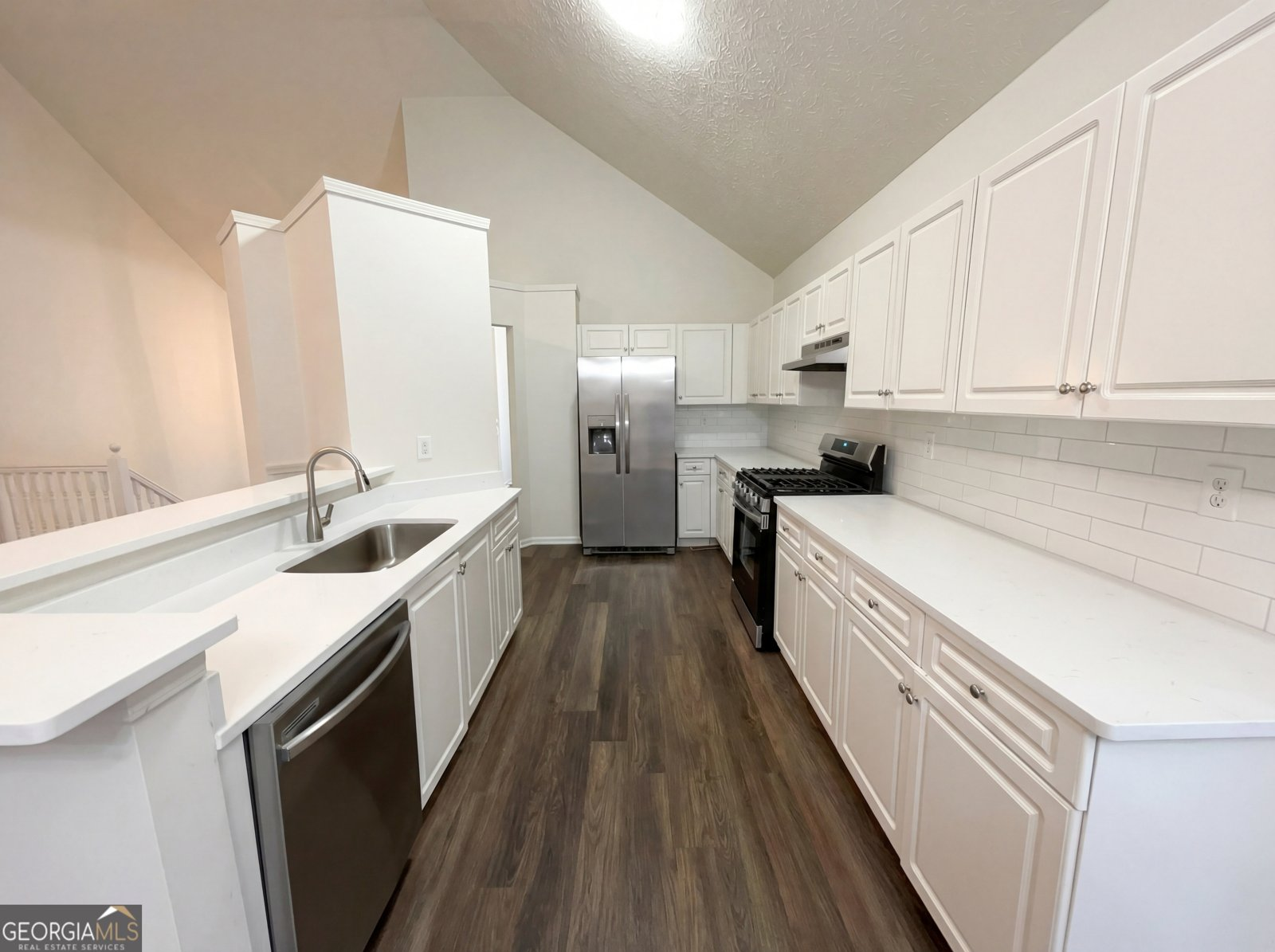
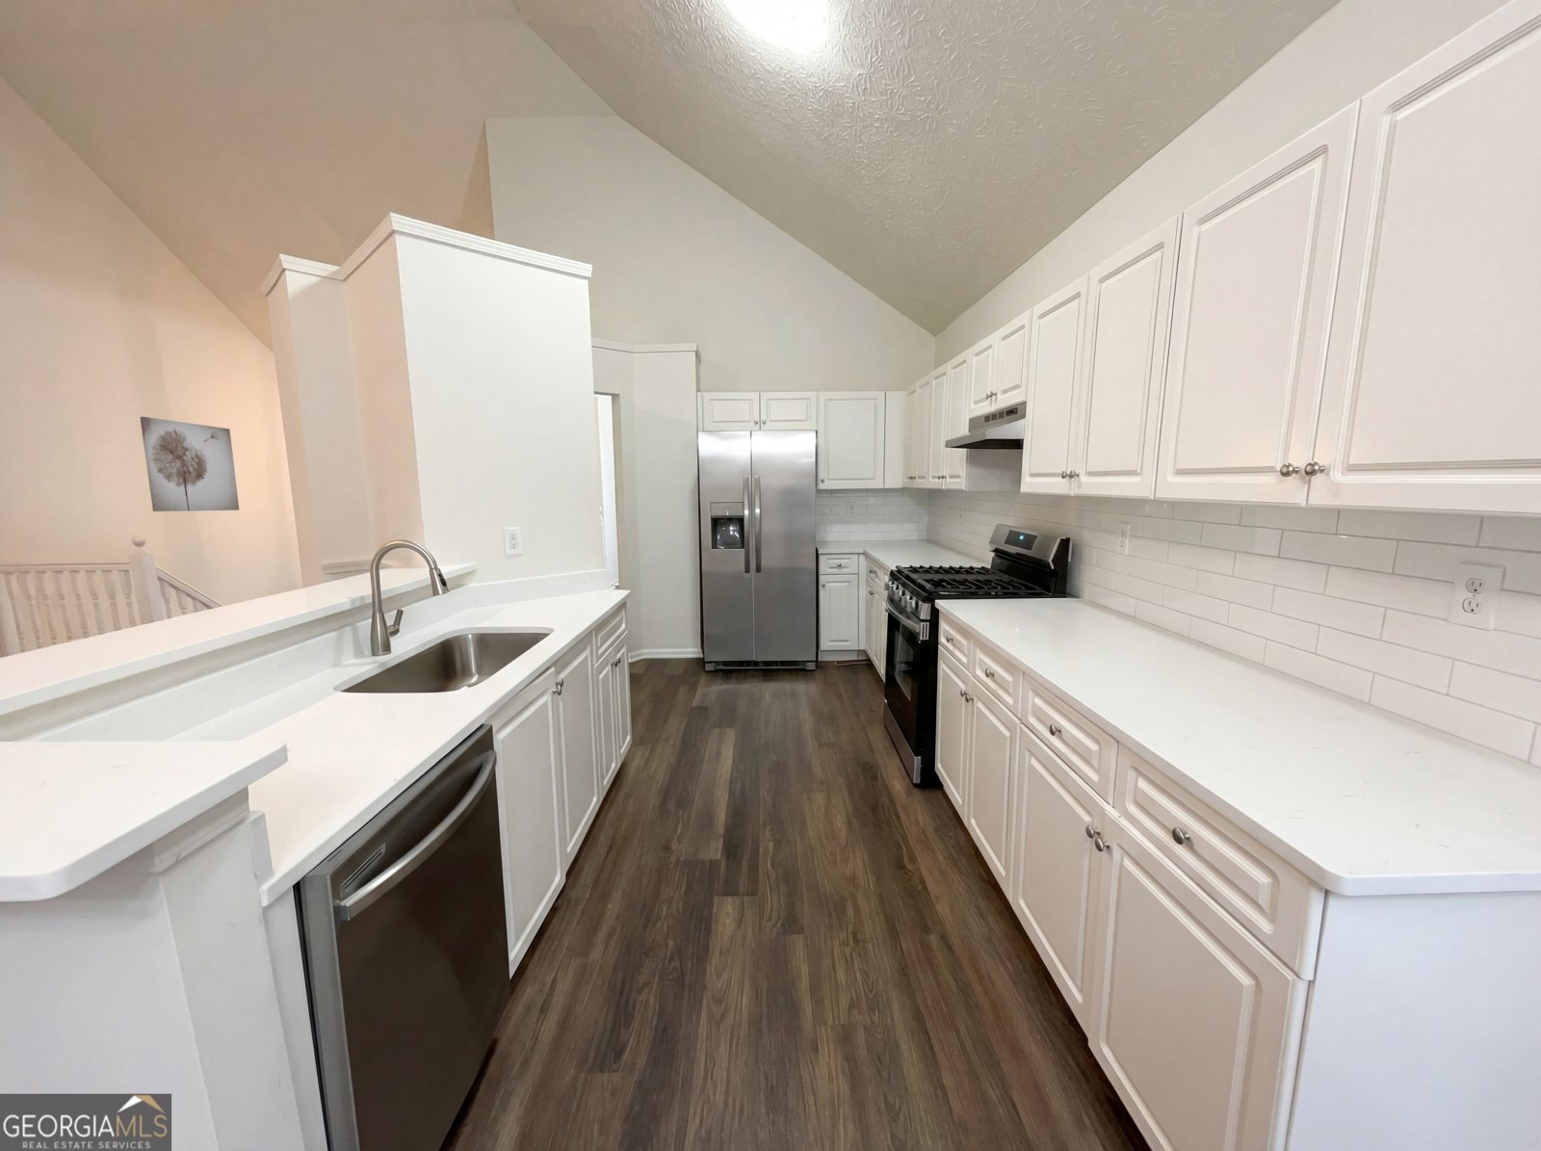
+ wall art [139,416,239,513]
